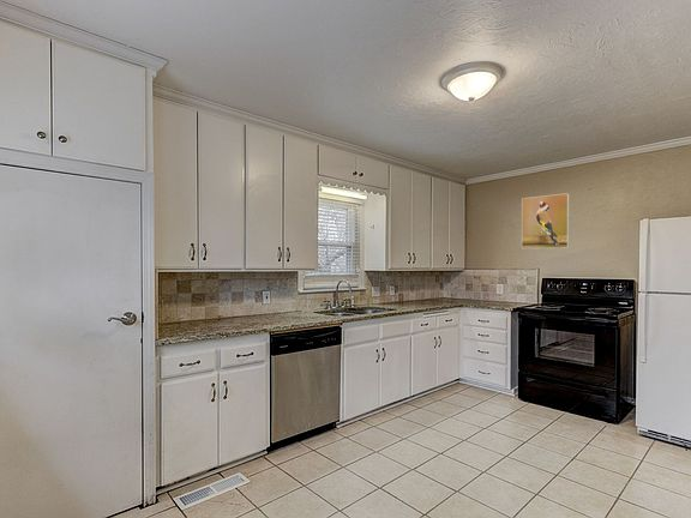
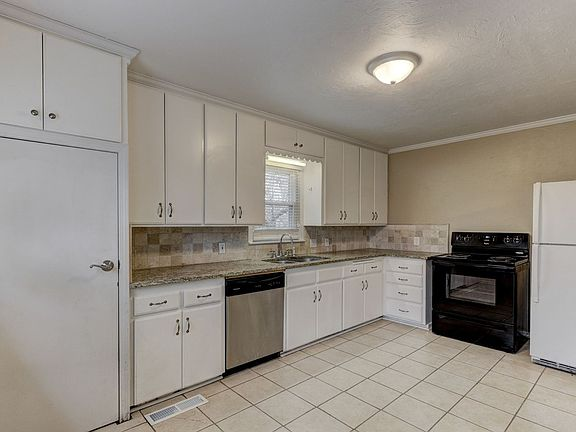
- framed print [521,192,570,249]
